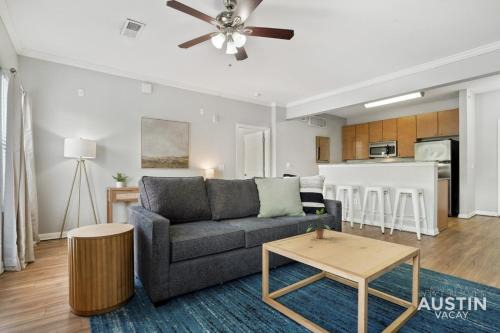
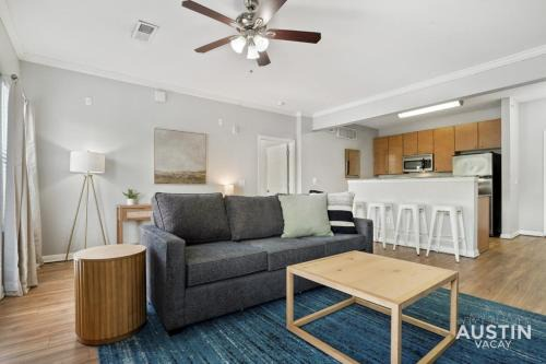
- potted plant [306,207,332,240]
